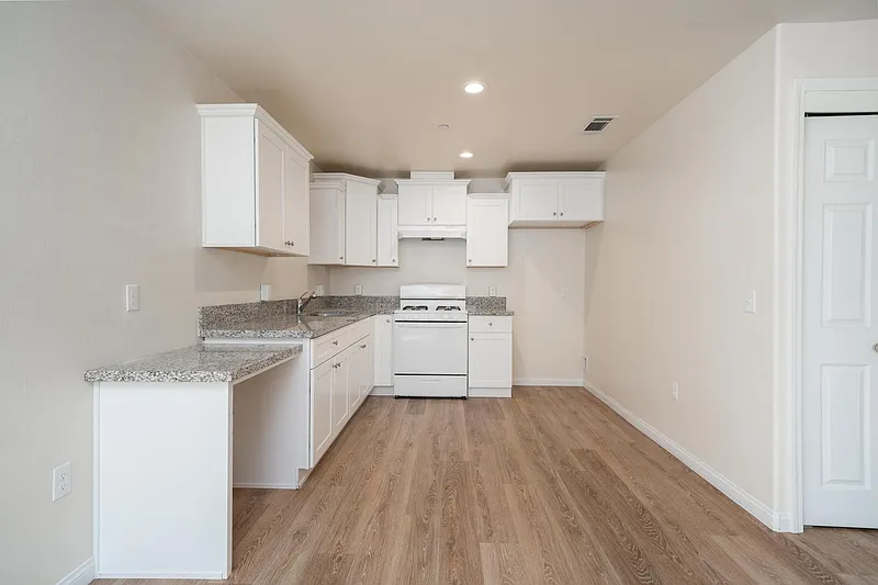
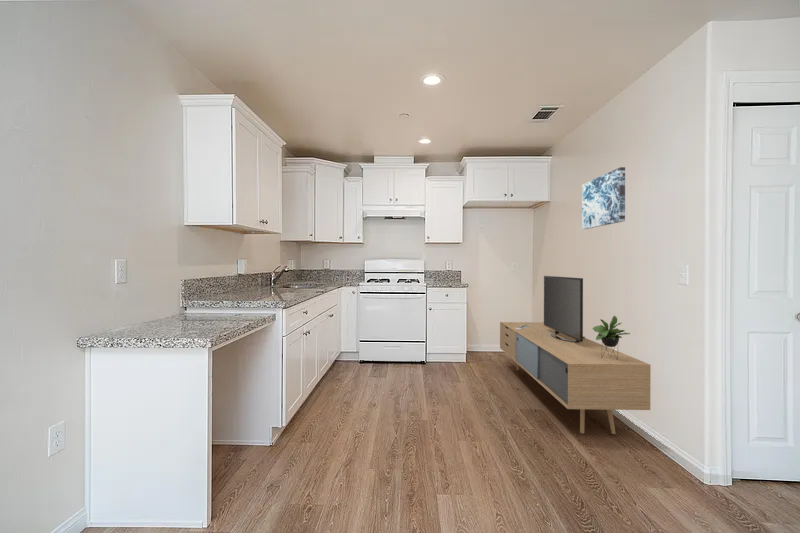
+ wall art [581,166,626,230]
+ media console [499,275,652,435]
